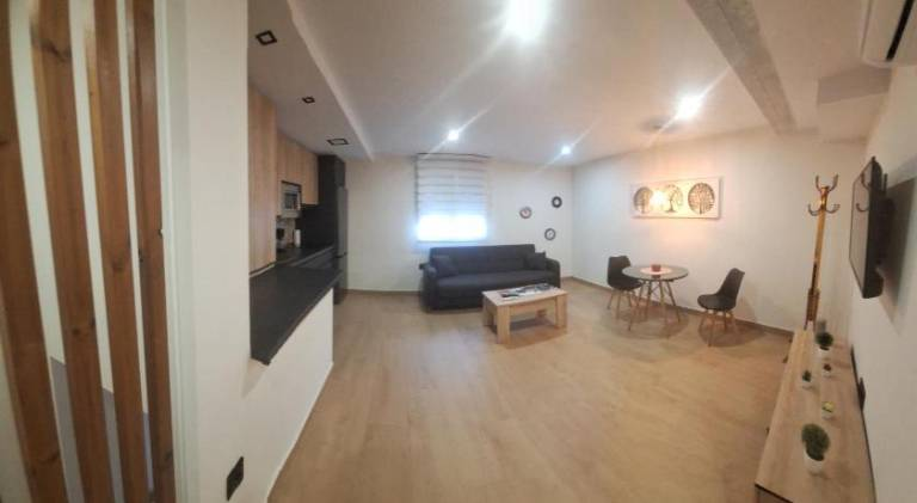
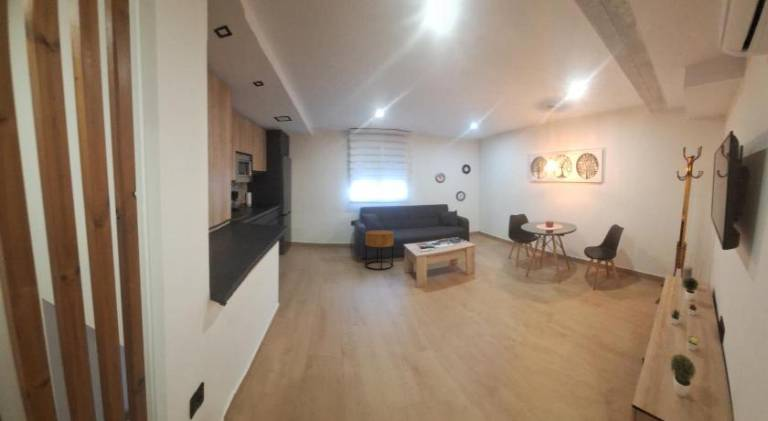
+ side table [364,229,395,271]
